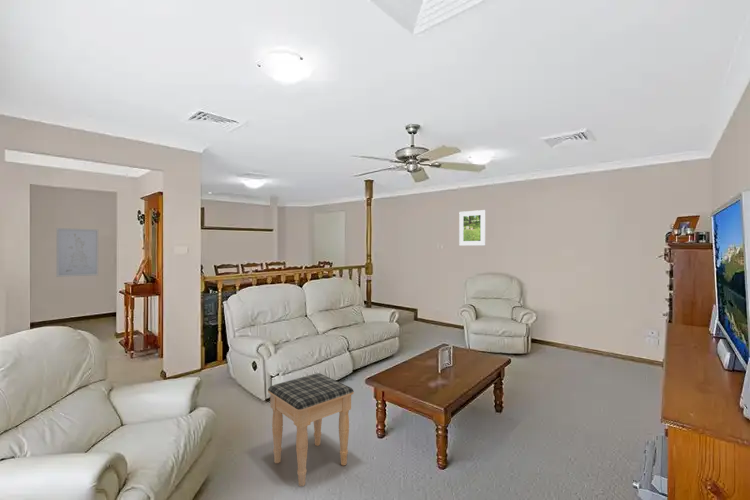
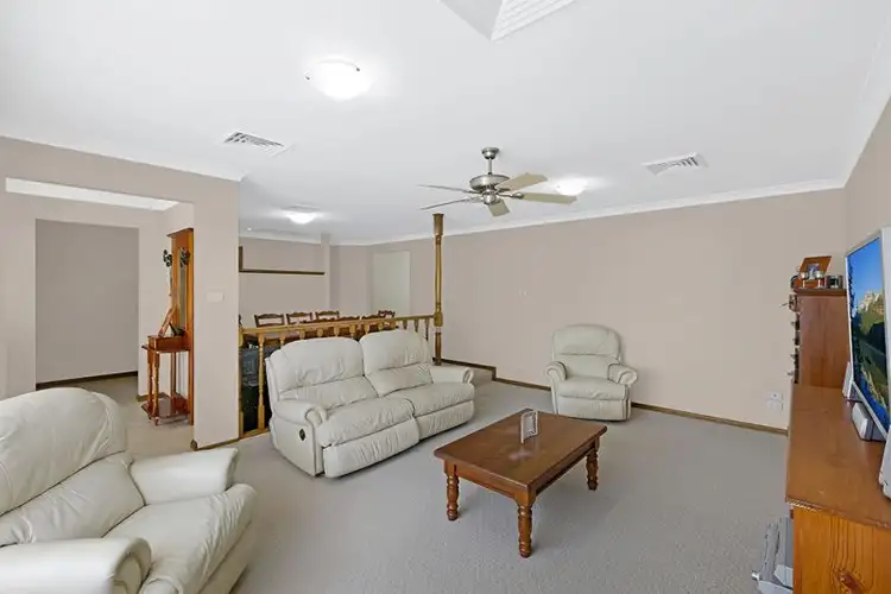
- wall art [55,227,99,278]
- footstool [267,372,355,487]
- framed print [458,209,486,247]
